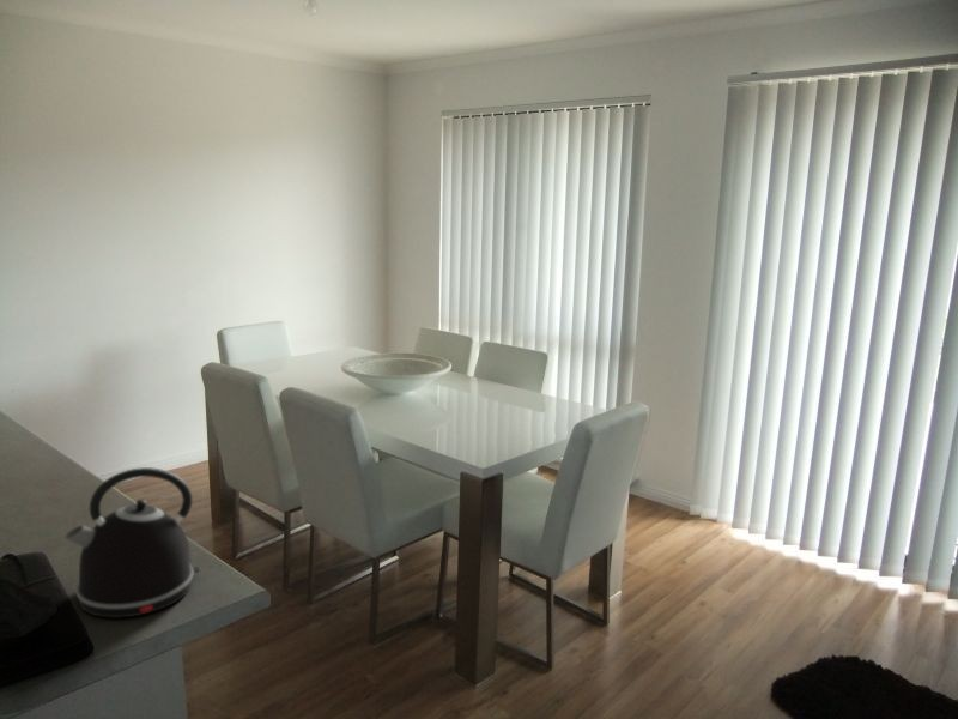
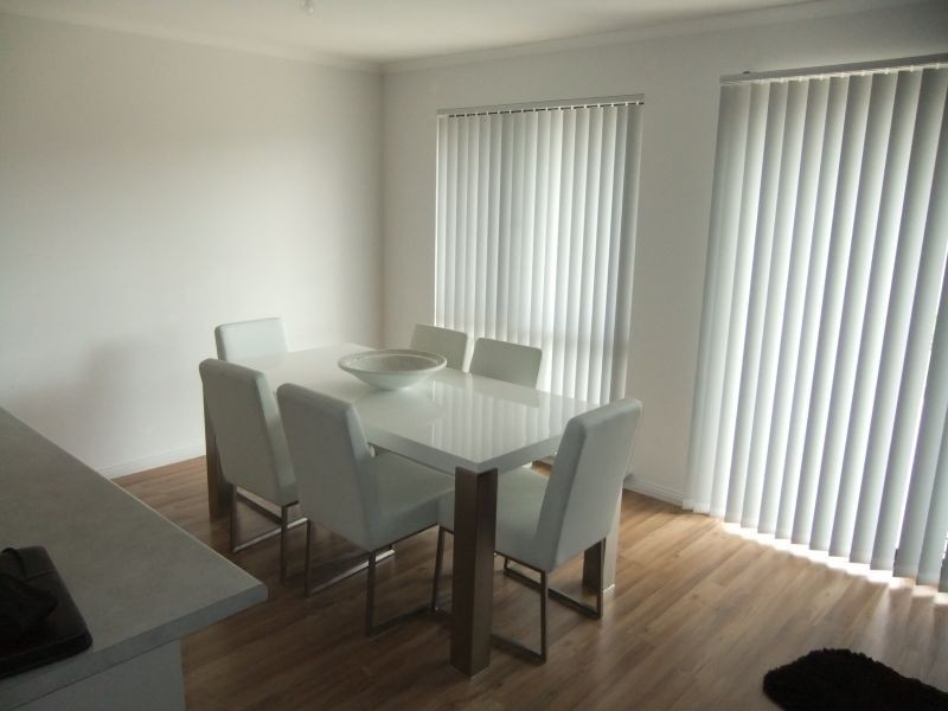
- kettle [63,466,201,620]
